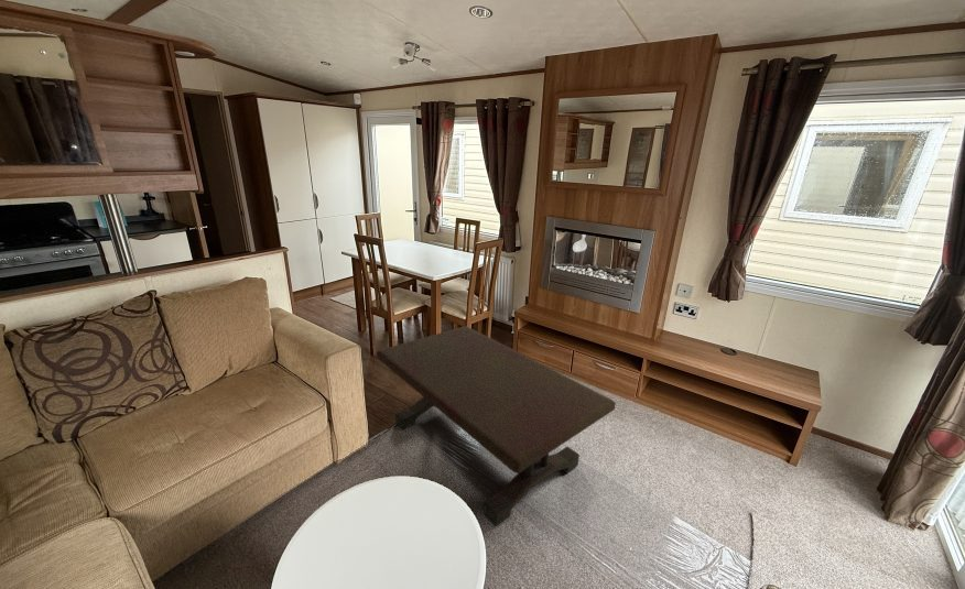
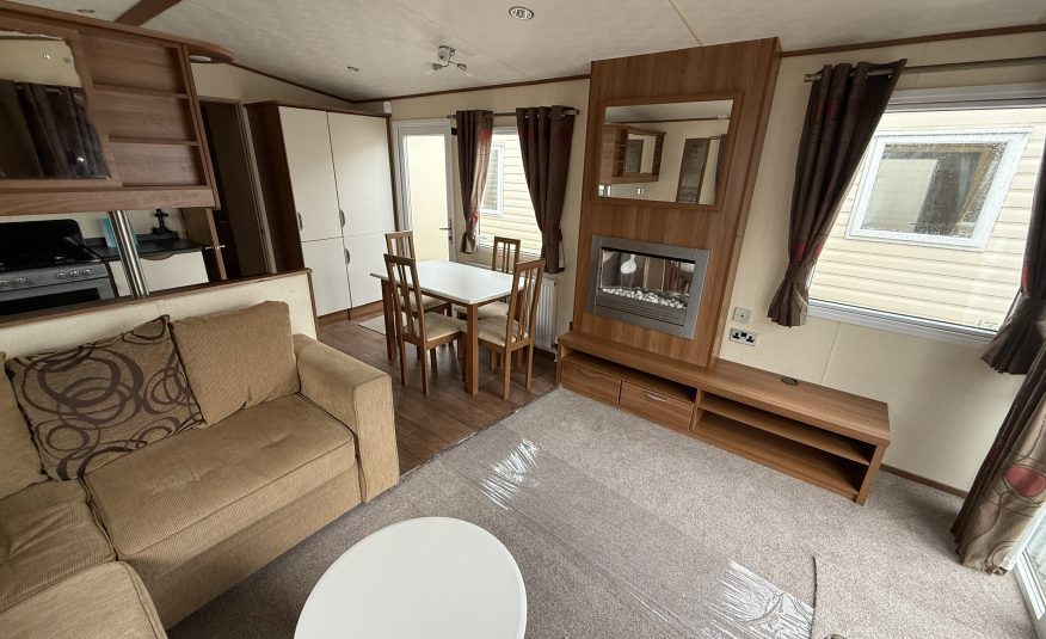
- coffee table [376,325,617,527]
